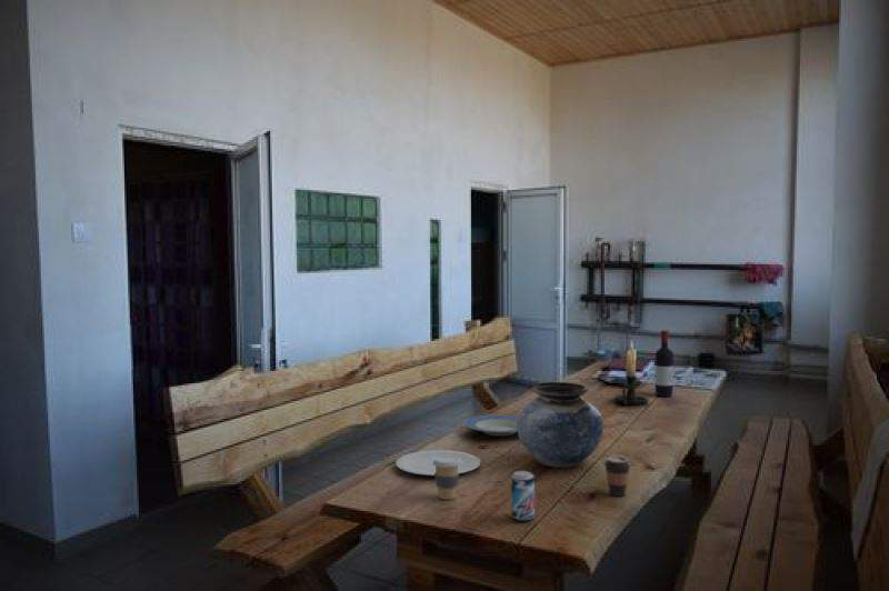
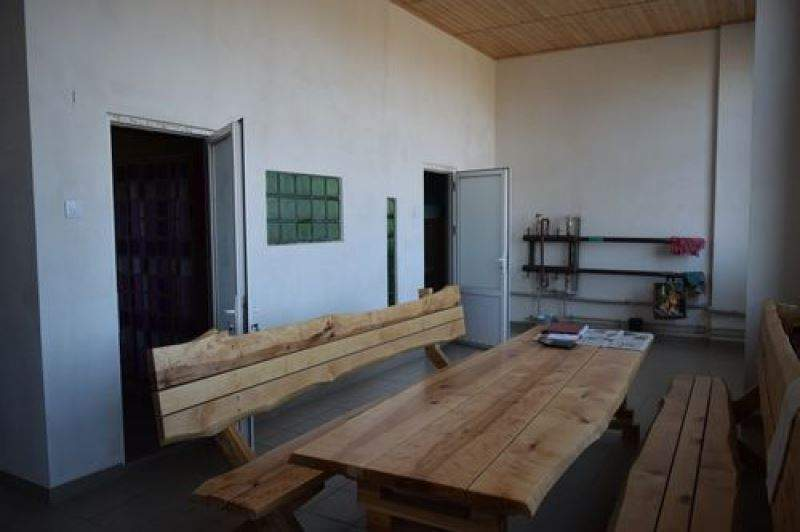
- plate [394,449,482,477]
- coffee cup [433,455,461,501]
- candle holder [613,340,649,407]
- vase [517,381,605,469]
- coffee cup [602,455,632,497]
- plate [463,414,518,437]
- beer can [510,470,536,522]
- wine bottle [655,329,675,398]
